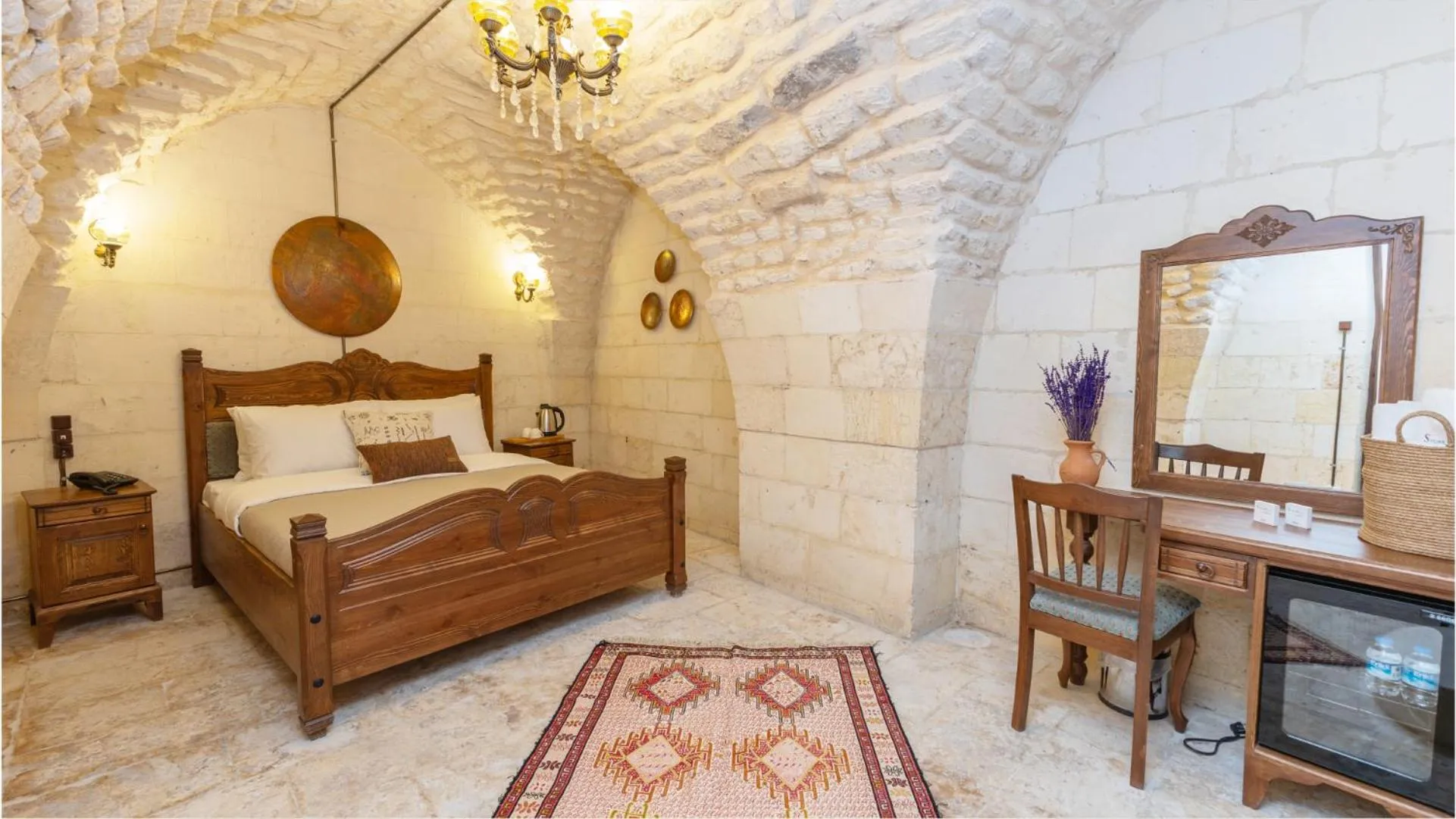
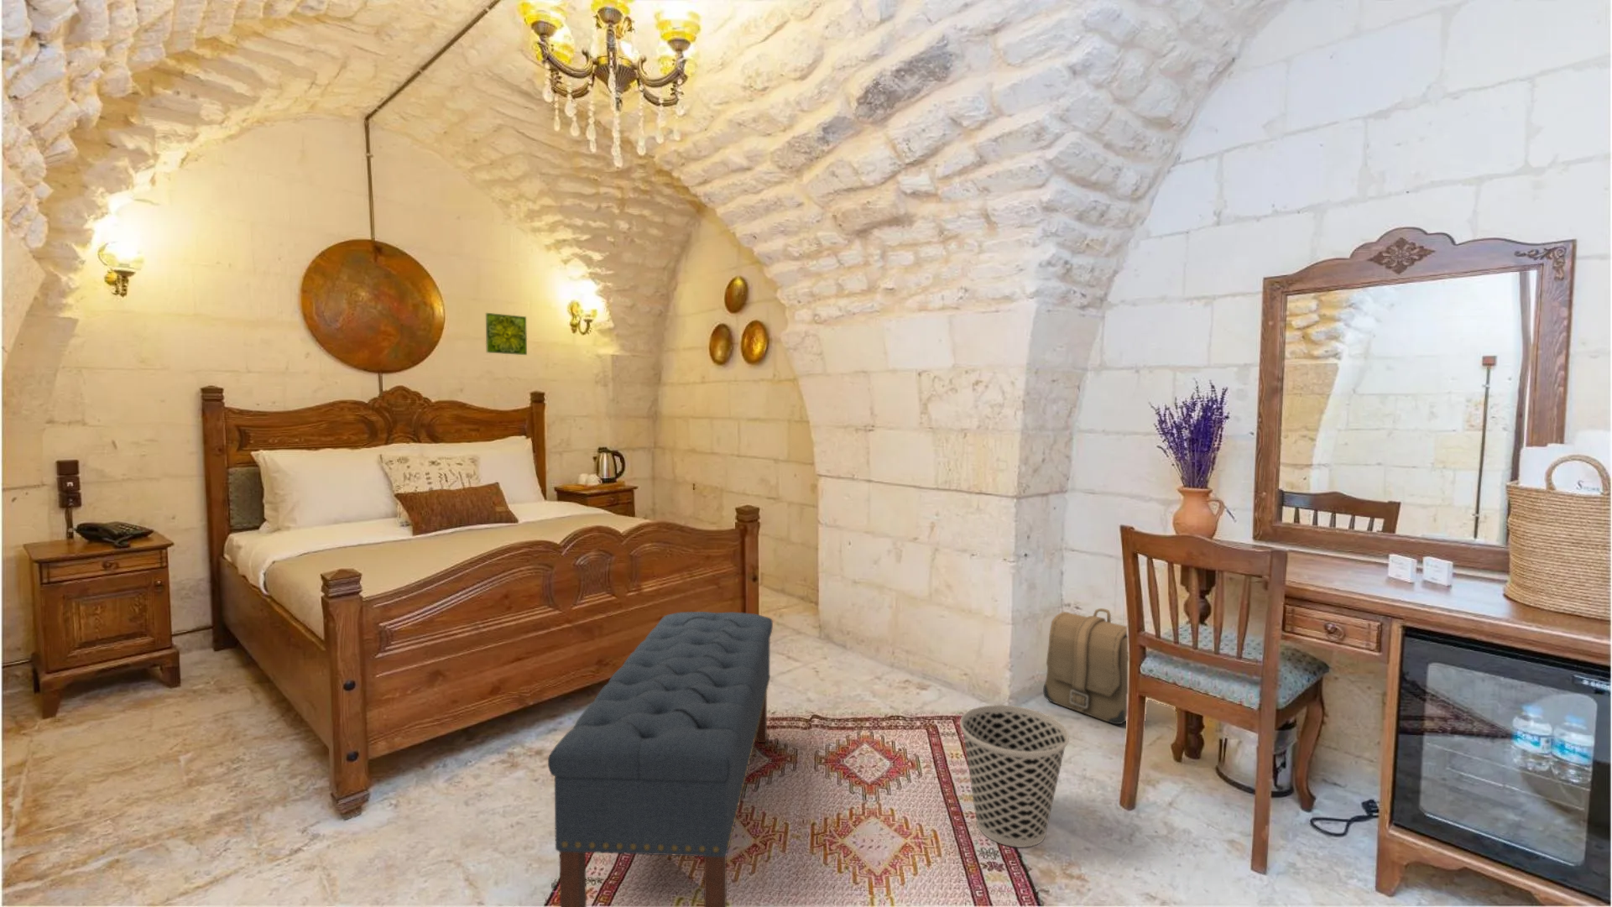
+ backpack [1042,608,1129,725]
+ bench [547,611,774,907]
+ wastebasket [959,704,1070,848]
+ decorative tile [485,312,528,355]
